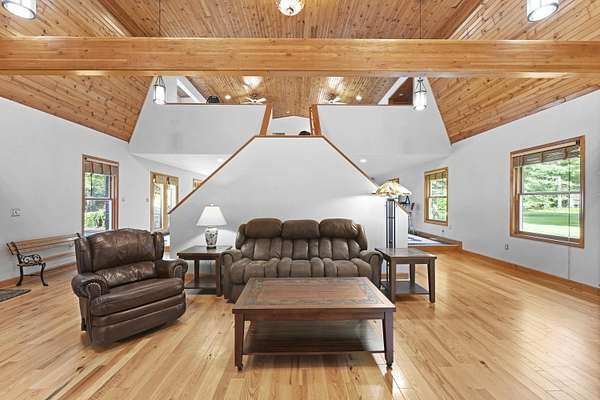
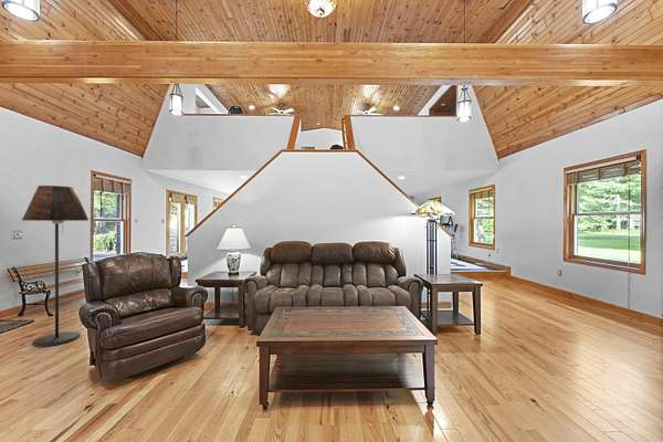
+ floor lamp [21,185,90,347]
